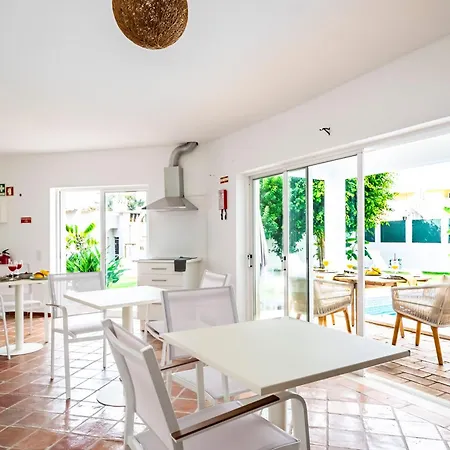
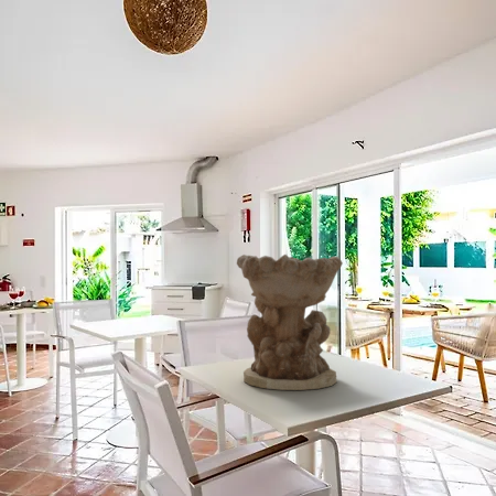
+ decorative bowl [236,254,344,391]
